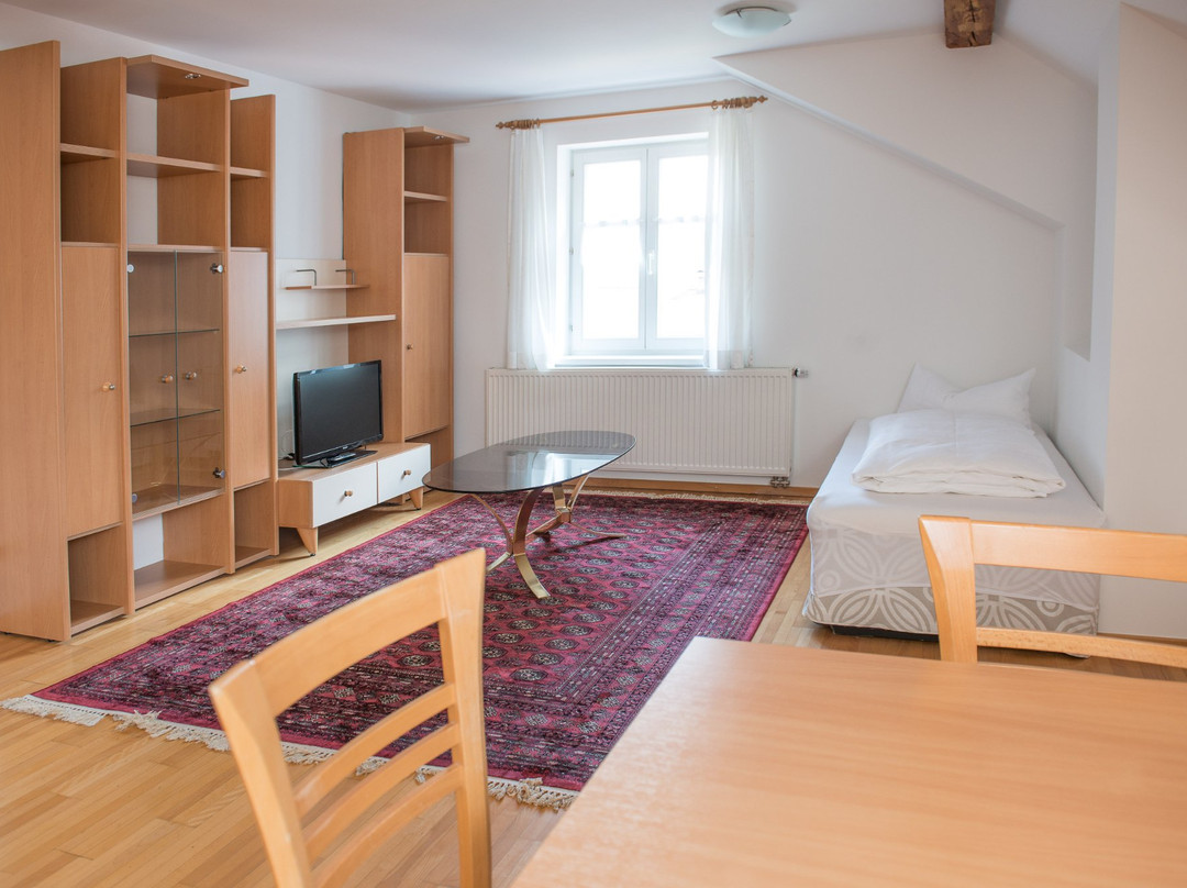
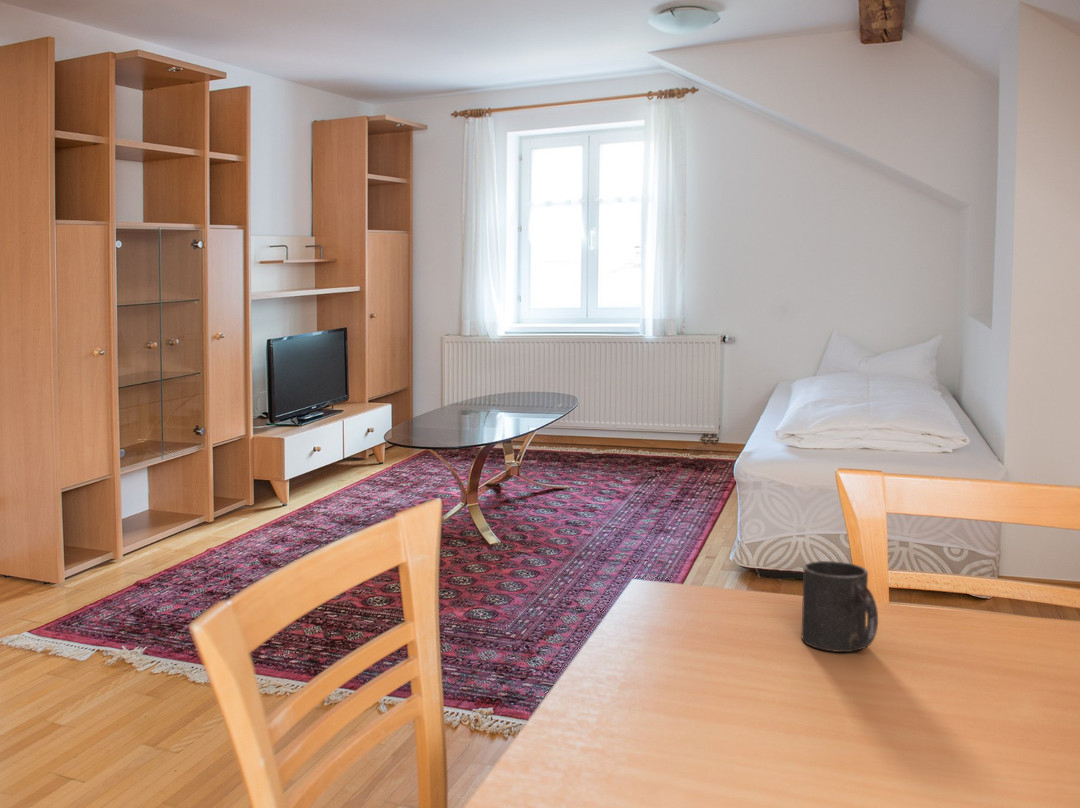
+ mug [801,560,879,653]
